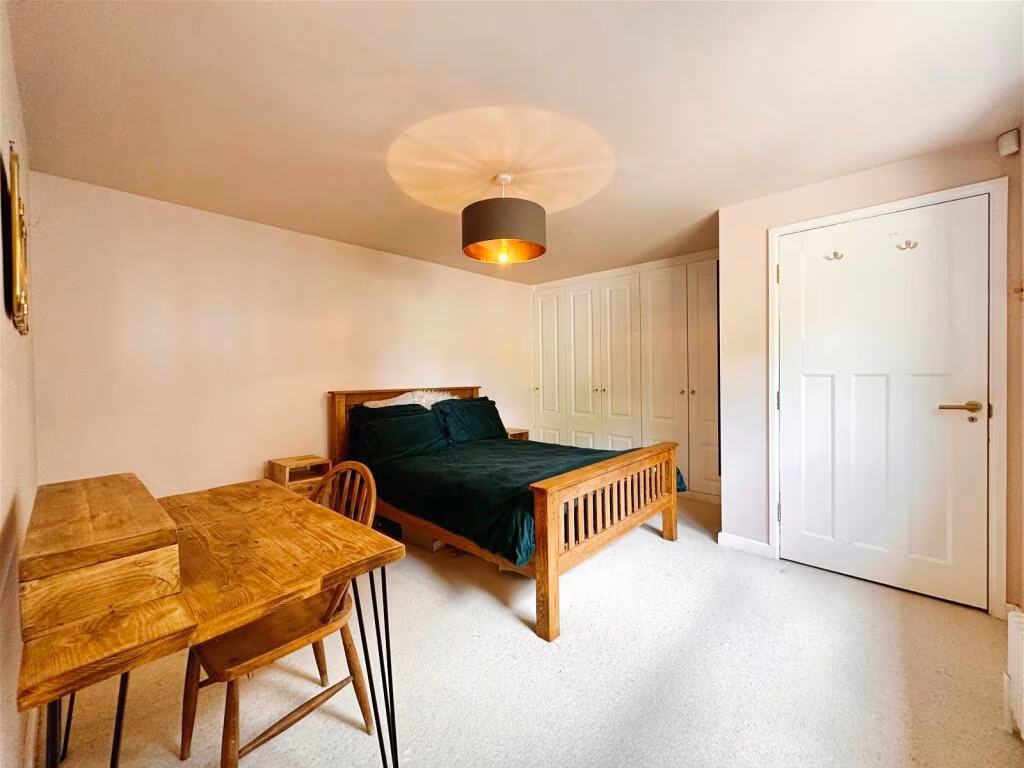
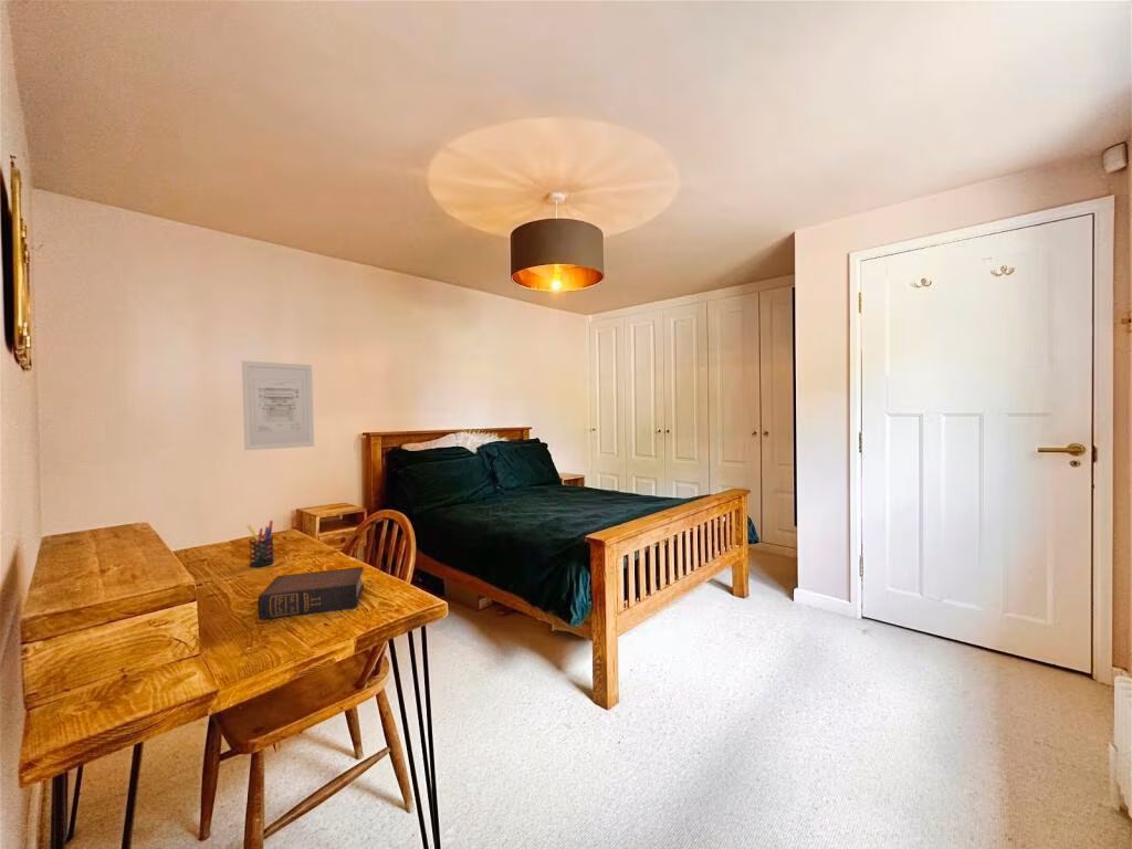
+ pen holder [247,520,275,568]
+ wall art [241,359,315,451]
+ book [256,566,365,620]
